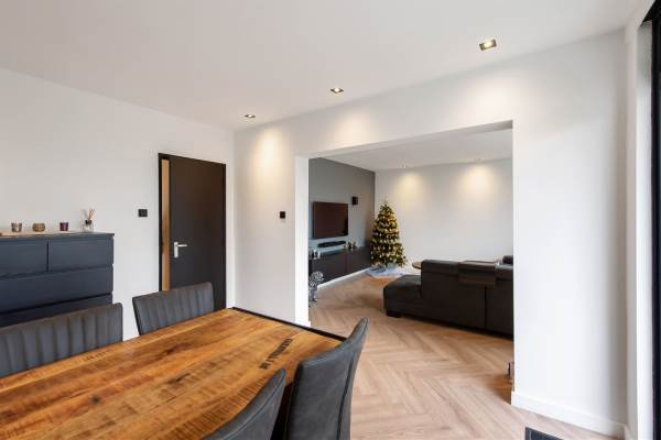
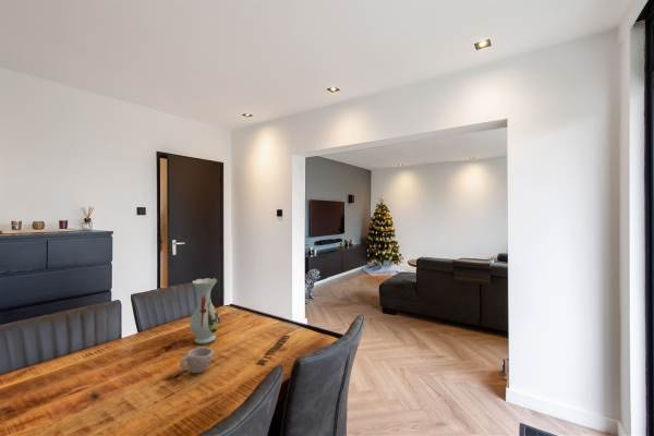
+ vase [189,277,221,346]
+ cup [179,346,215,374]
